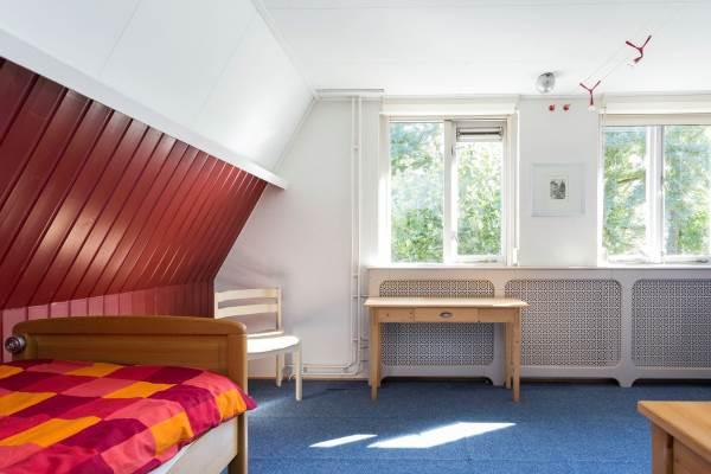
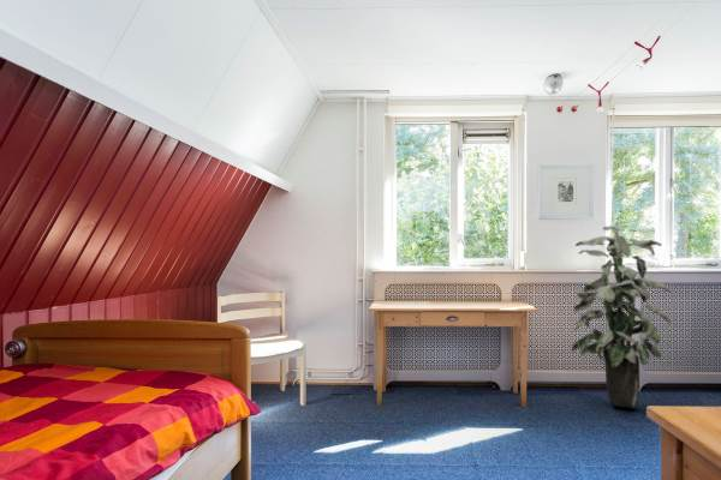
+ indoor plant [571,224,673,409]
